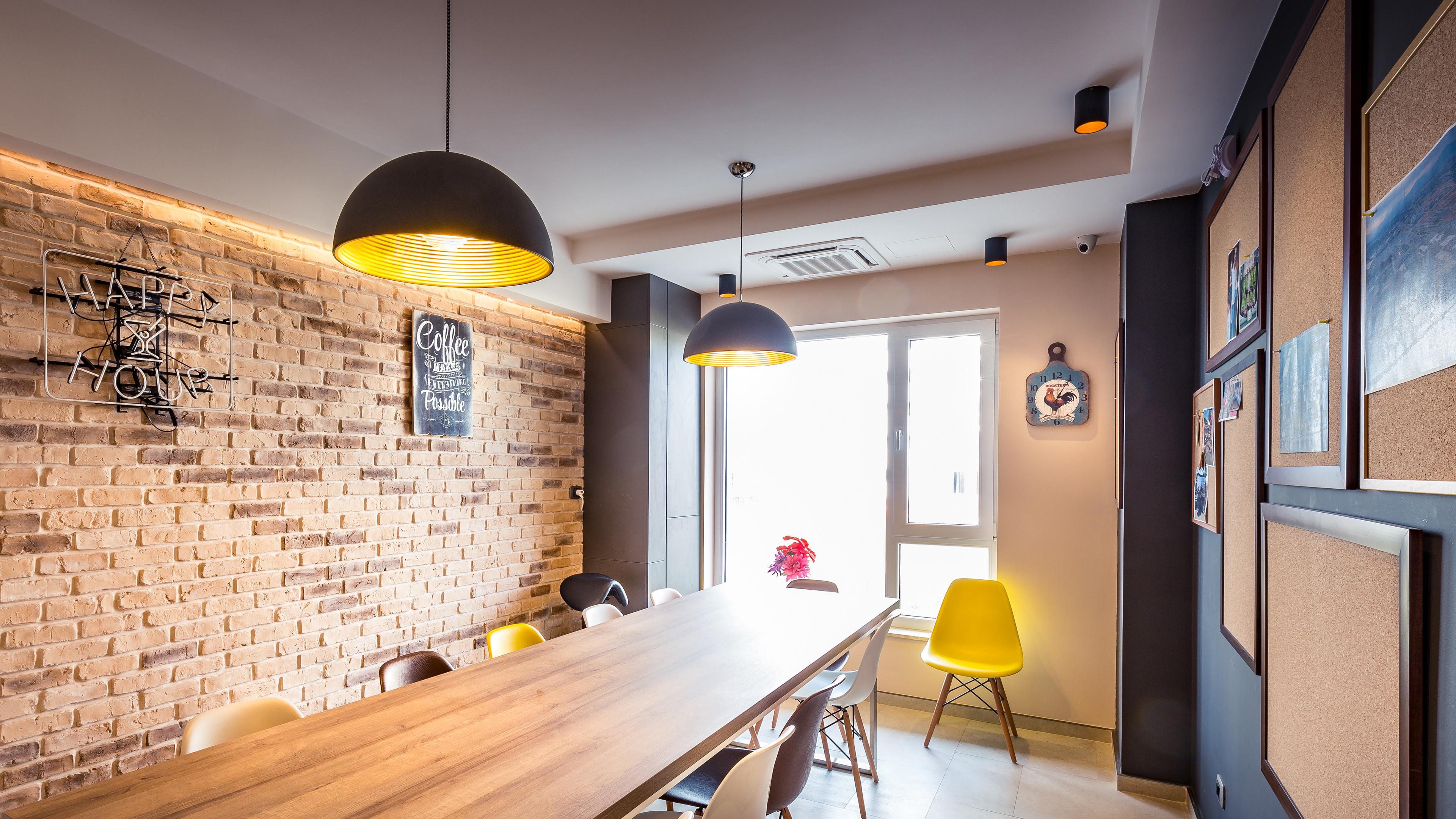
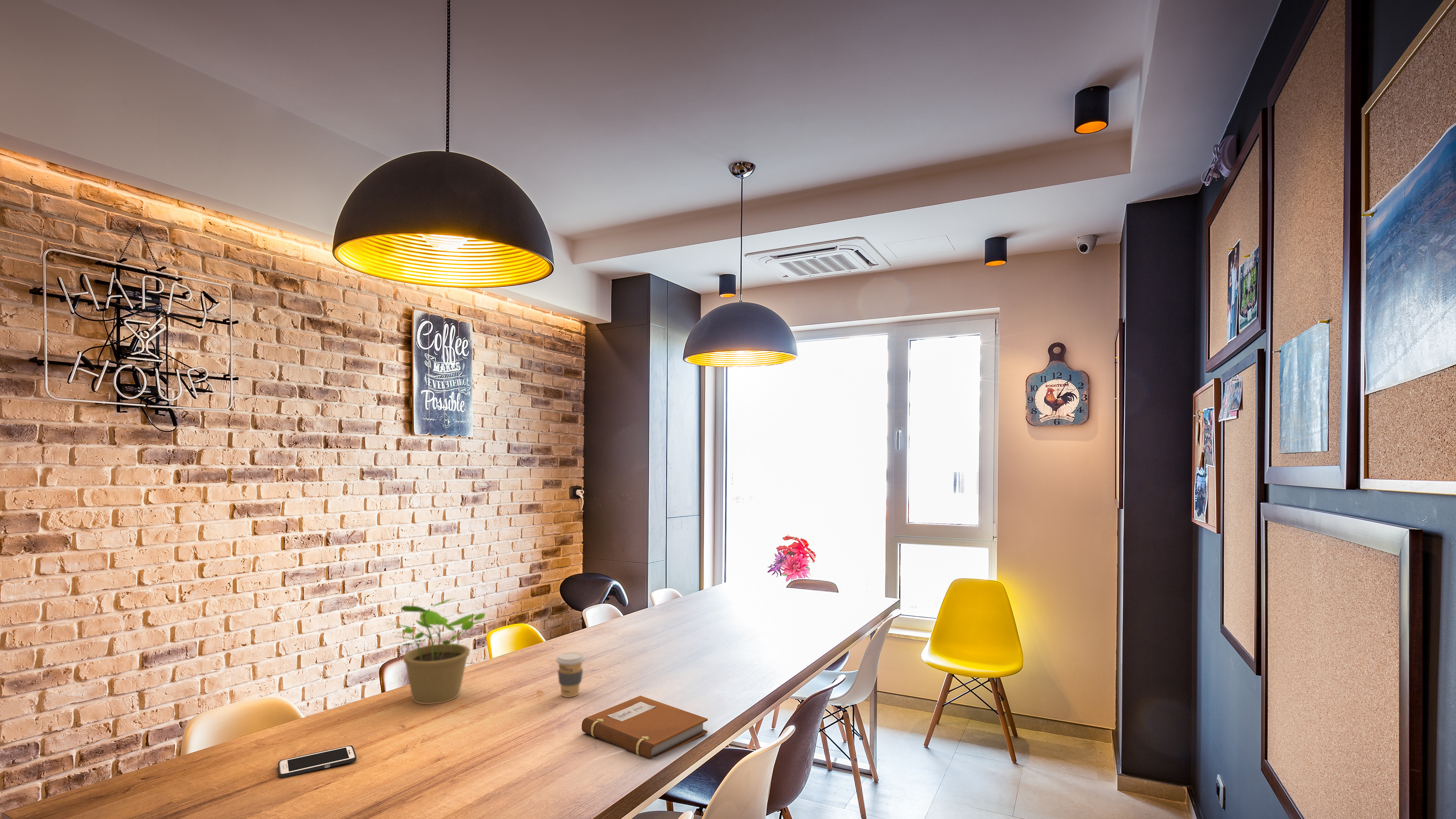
+ potted plant [386,598,485,704]
+ cell phone [278,745,357,778]
+ notebook [581,695,708,759]
+ coffee cup [556,651,585,698]
